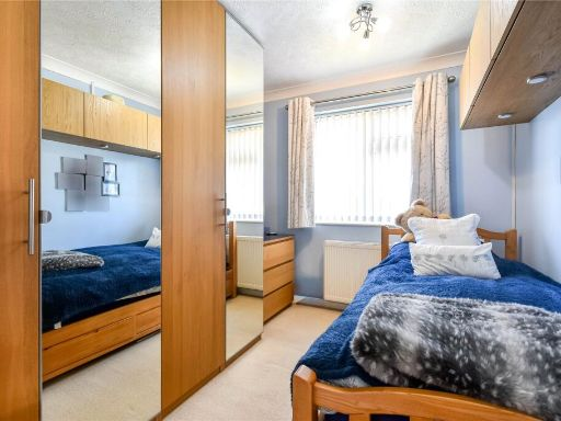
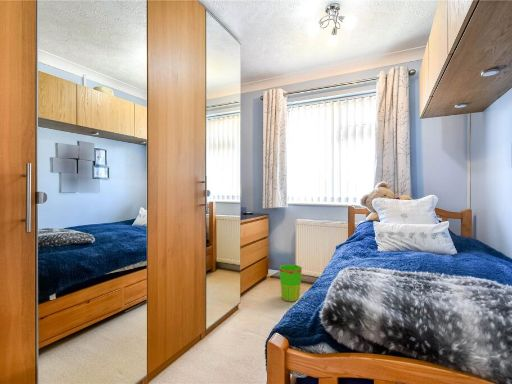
+ waste bin [278,264,303,302]
